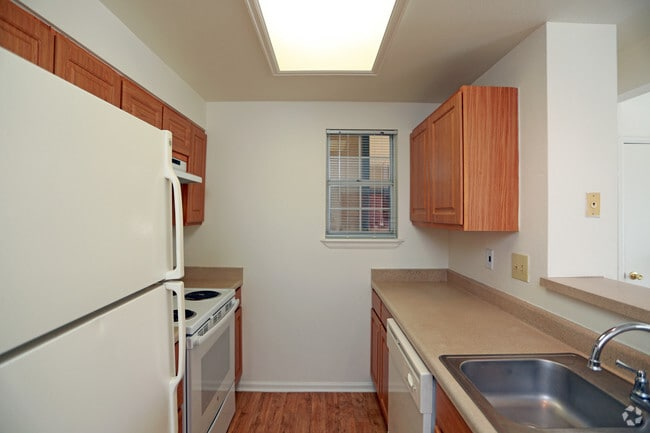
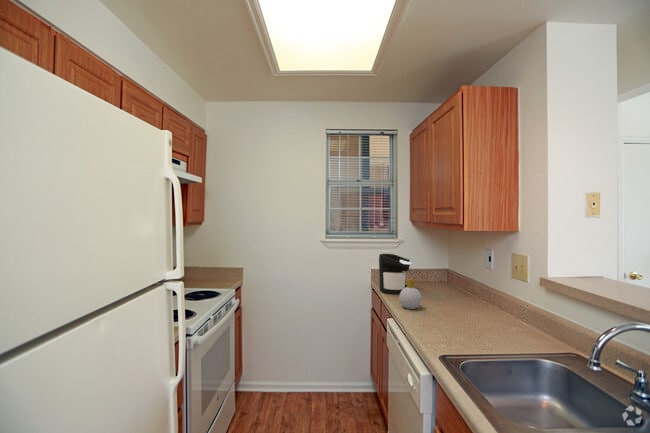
+ coffee maker [378,253,413,296]
+ soap bottle [398,278,423,310]
